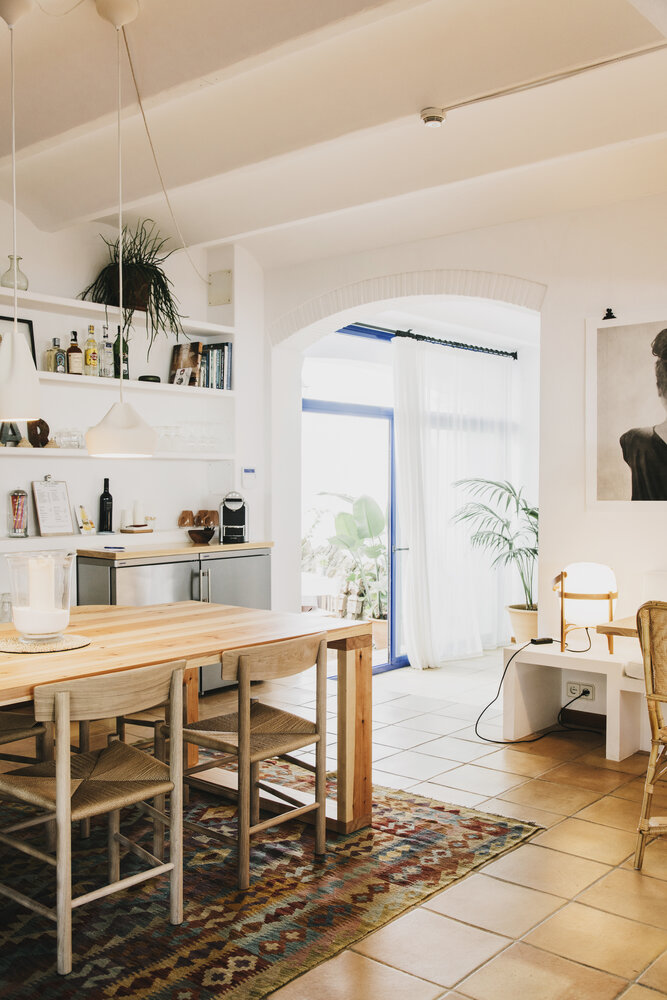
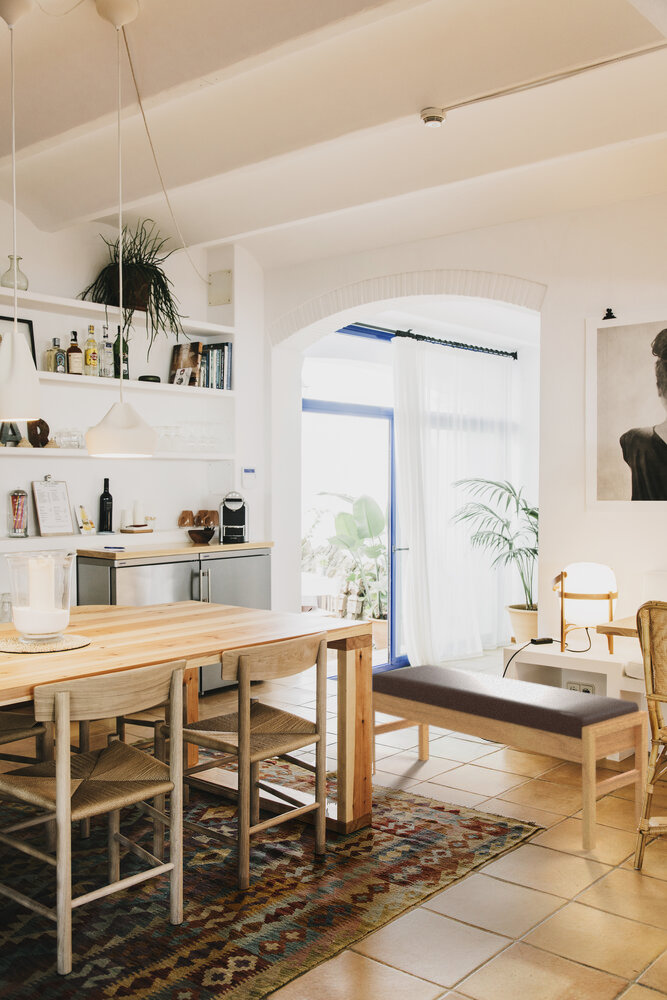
+ bench [371,664,649,852]
